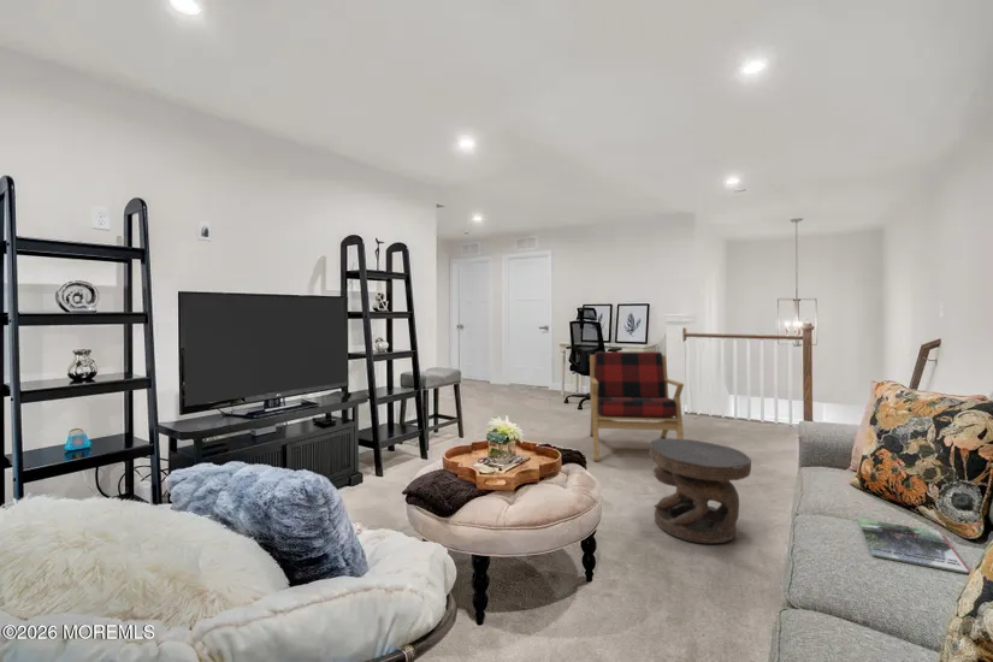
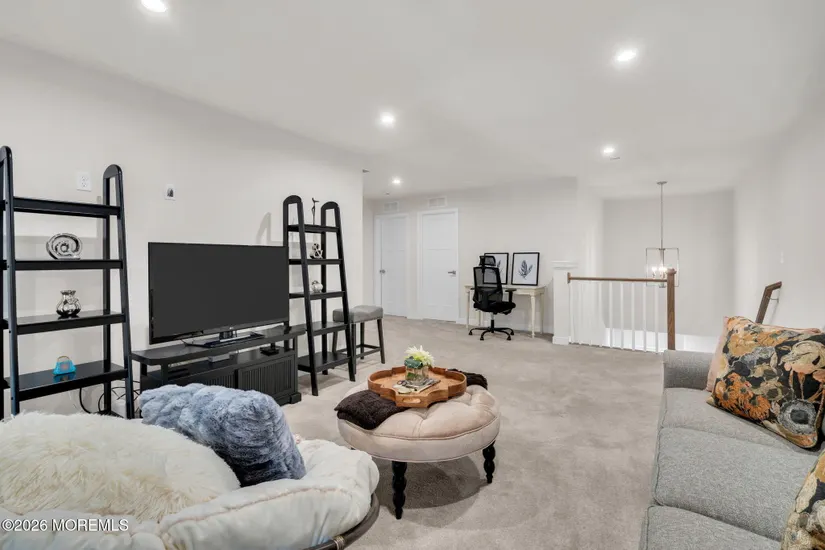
- magazine [857,518,970,575]
- armchair [589,350,685,462]
- carved stool [648,437,752,544]
